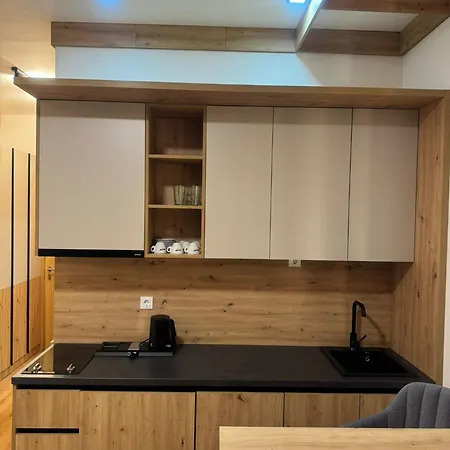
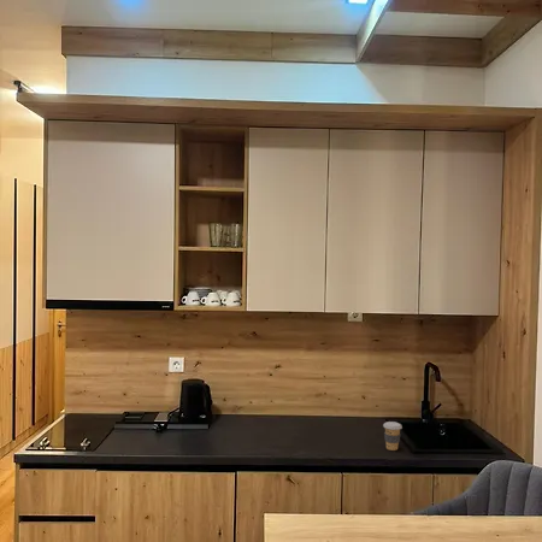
+ coffee cup [382,420,403,452]
